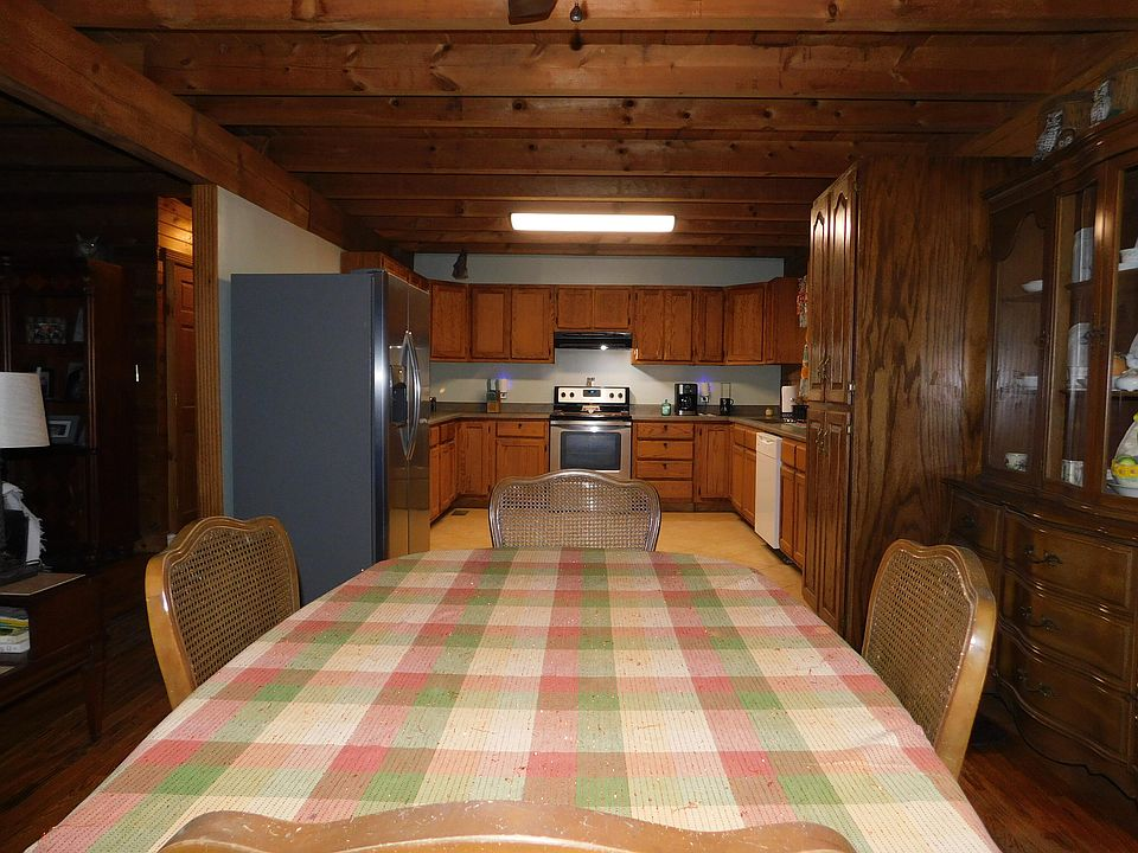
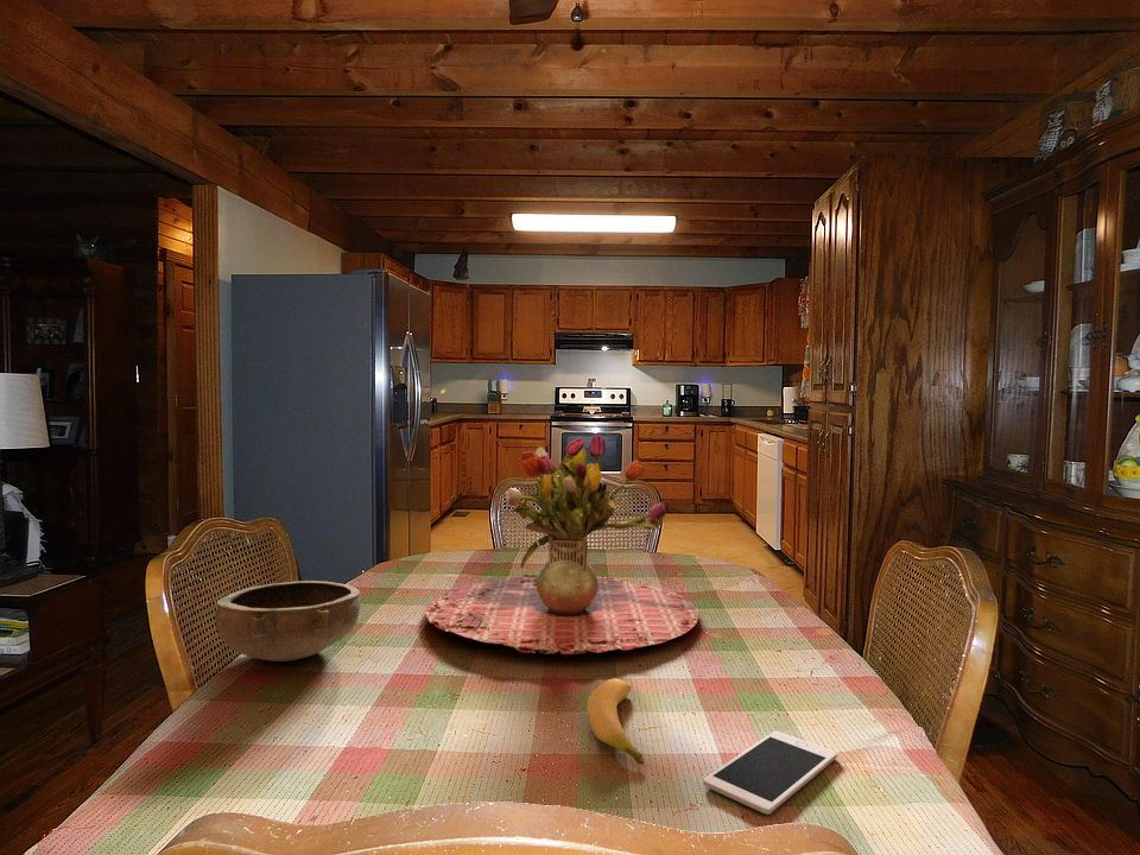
+ cell phone [702,730,838,816]
+ flower arrangement [425,433,699,656]
+ banana [585,677,646,765]
+ bowl [214,580,361,663]
